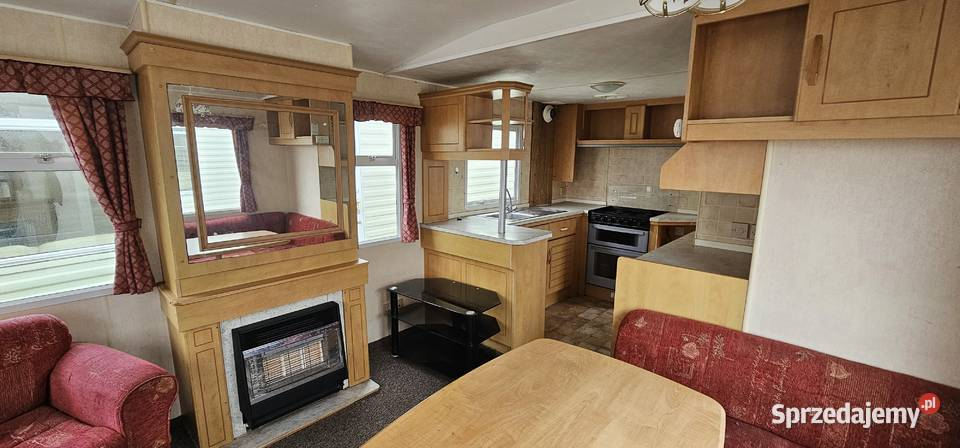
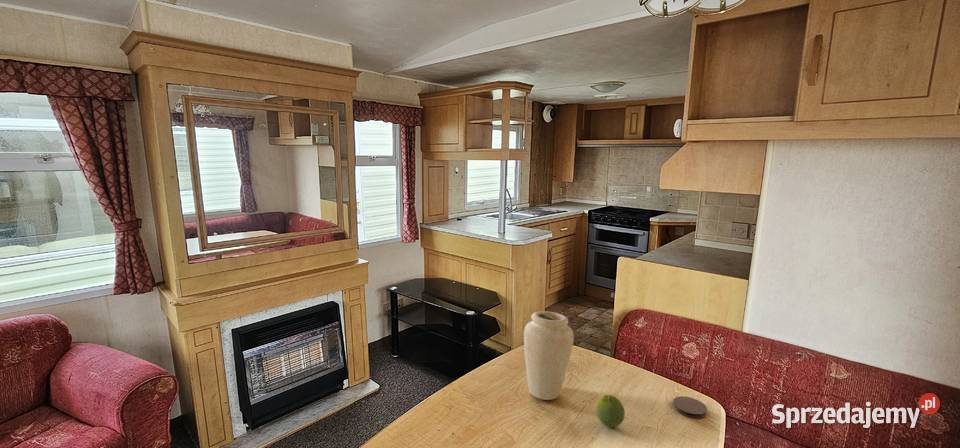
+ fruit [595,394,626,428]
+ coaster [672,395,708,419]
+ vase [523,310,575,401]
